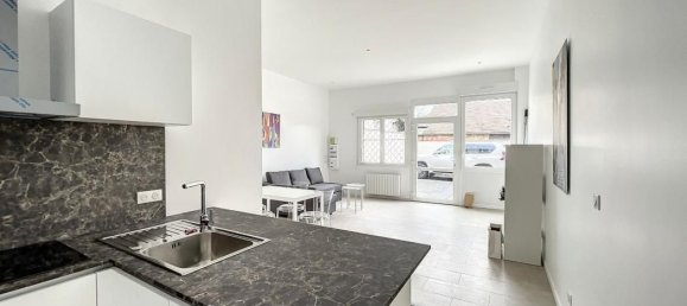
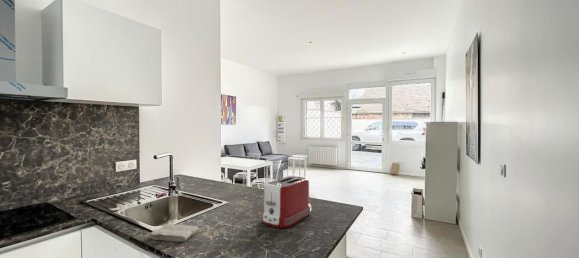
+ toaster [261,175,312,229]
+ washcloth [148,223,200,243]
